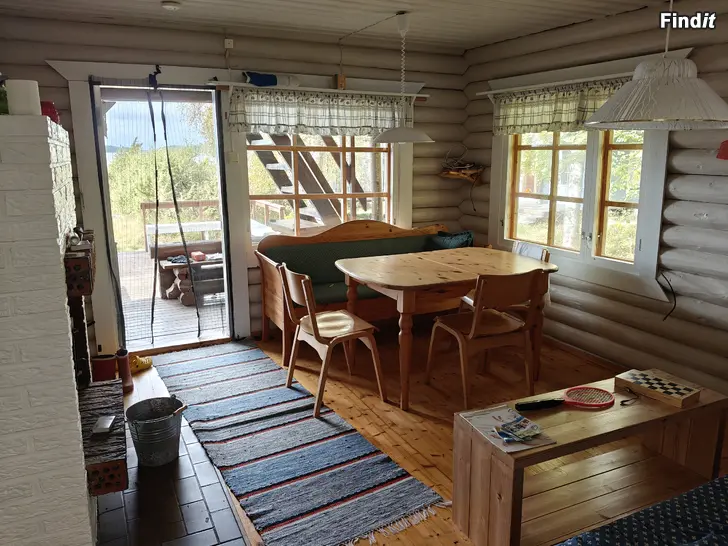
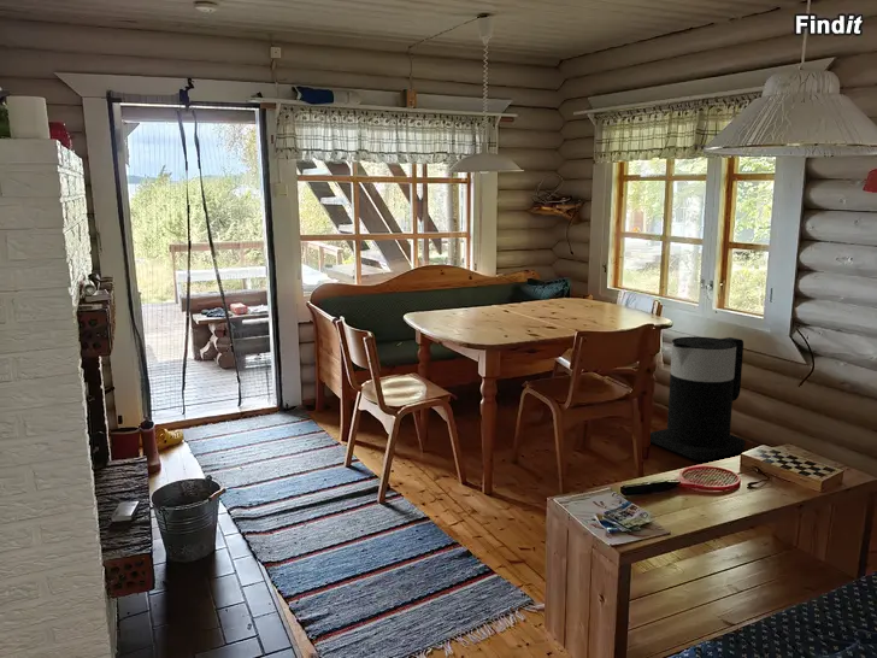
+ trash can [649,335,747,462]
